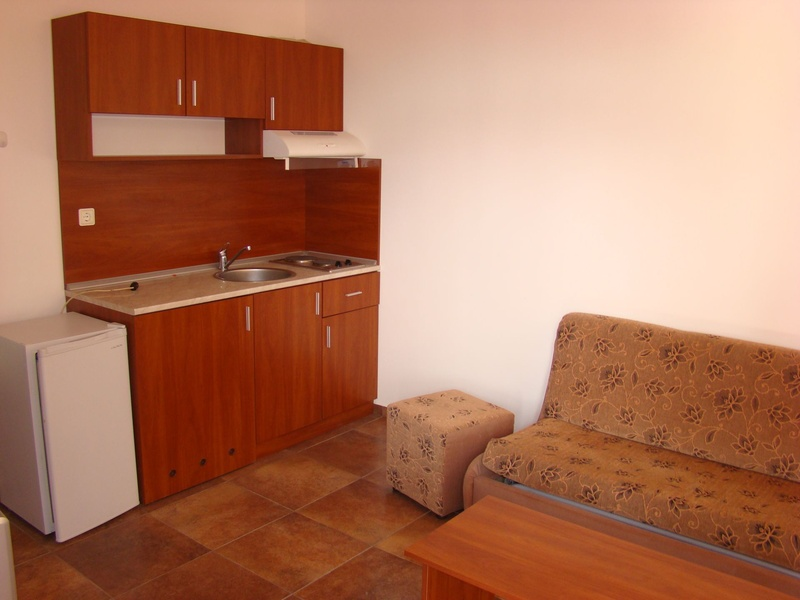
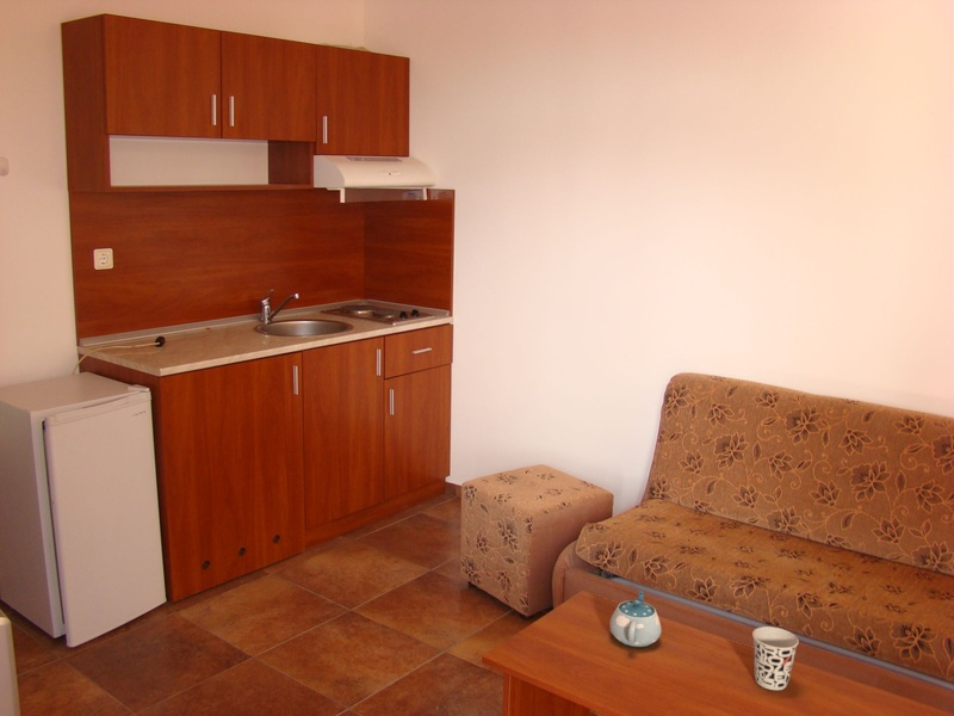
+ cup [751,625,800,691]
+ chinaware [608,590,663,648]
